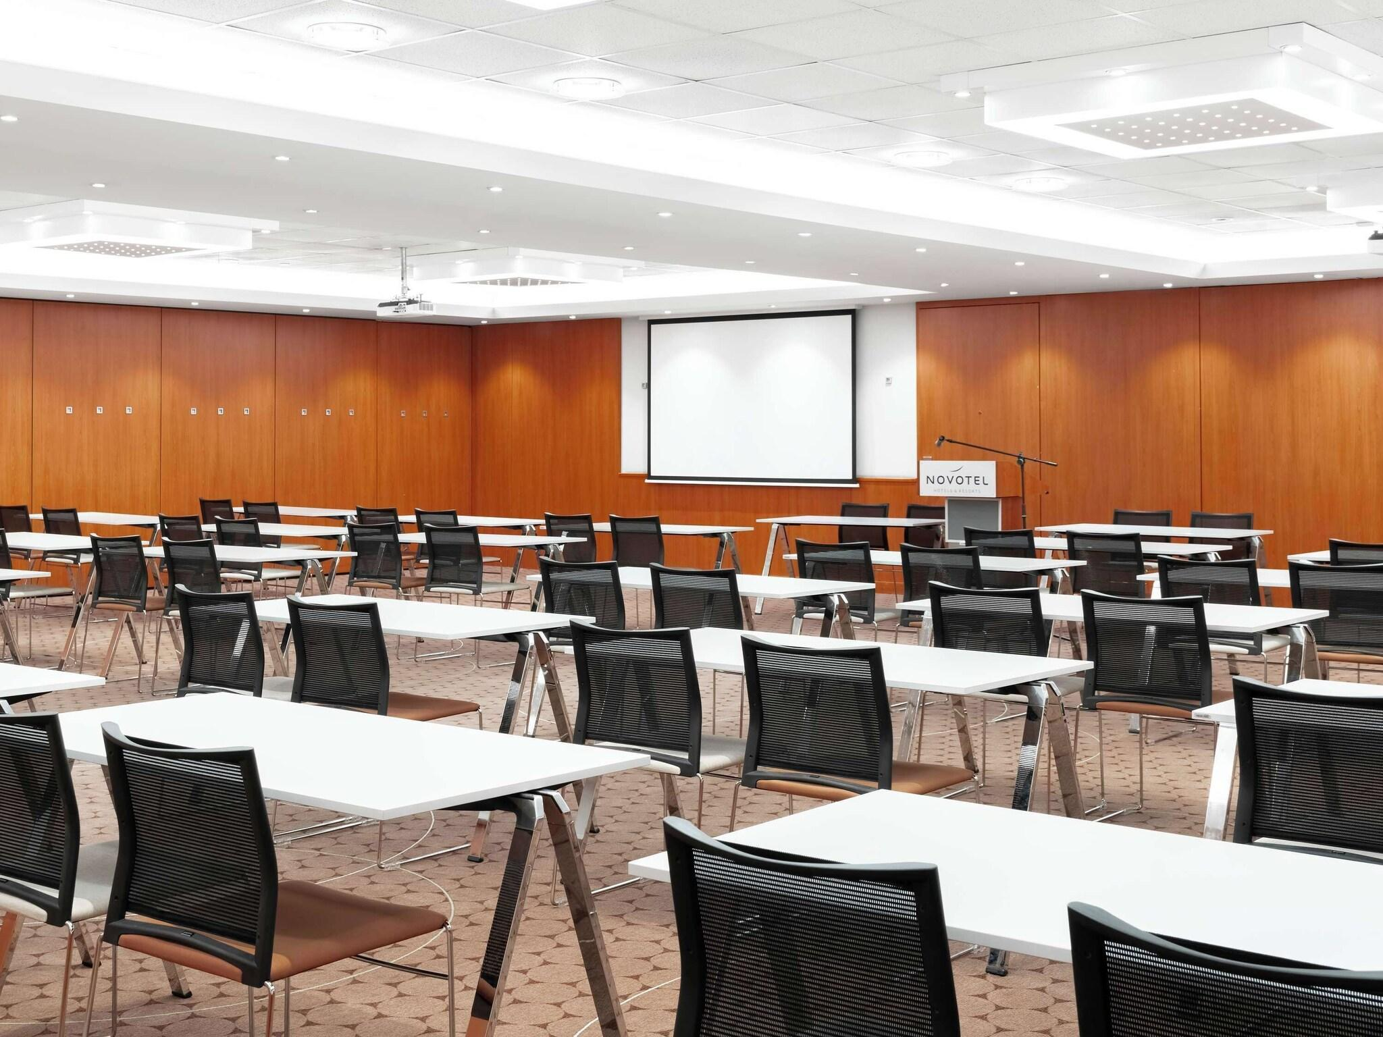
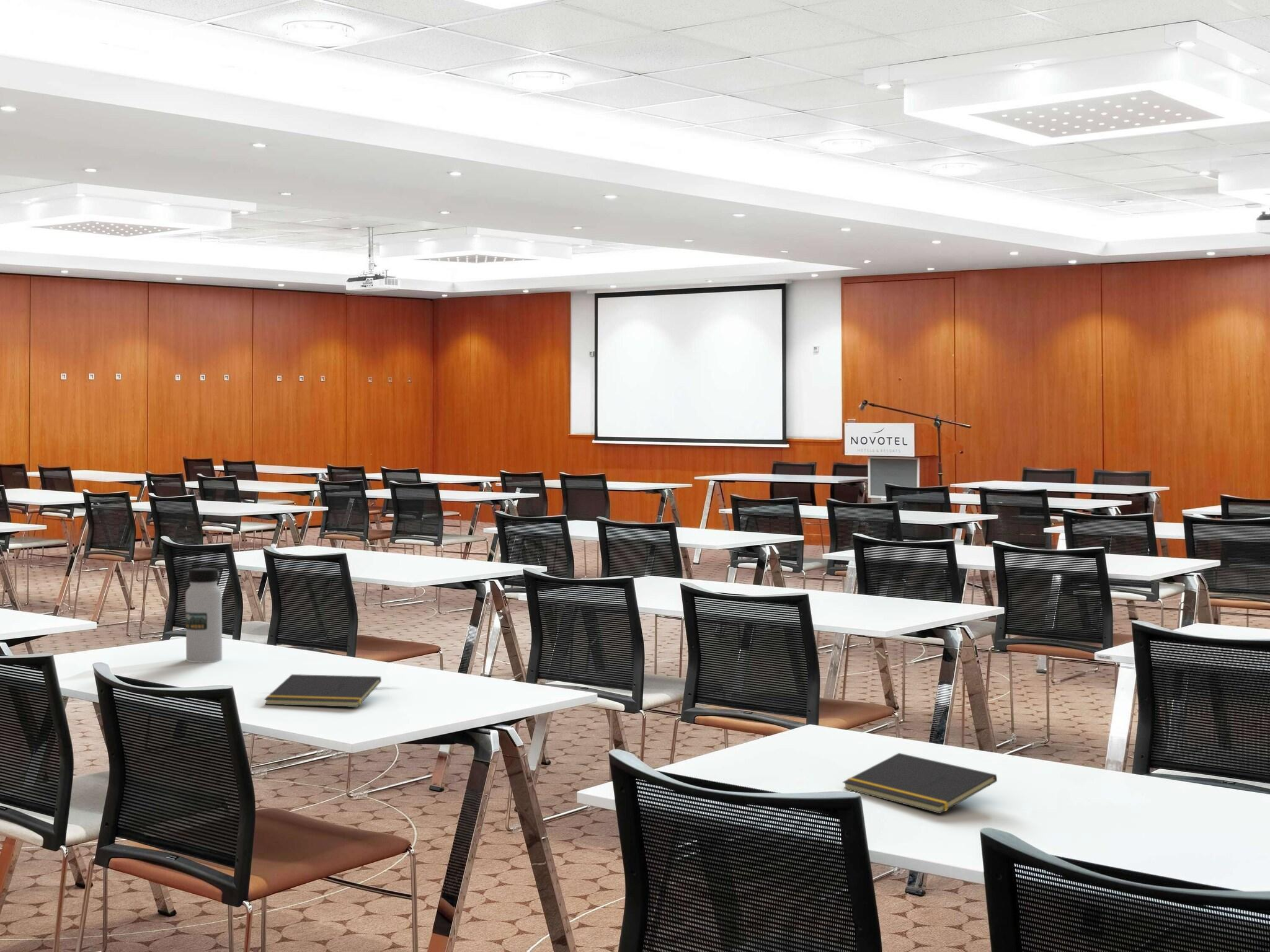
+ notepad [264,674,382,708]
+ water bottle [185,567,223,663]
+ notepad [842,752,998,814]
